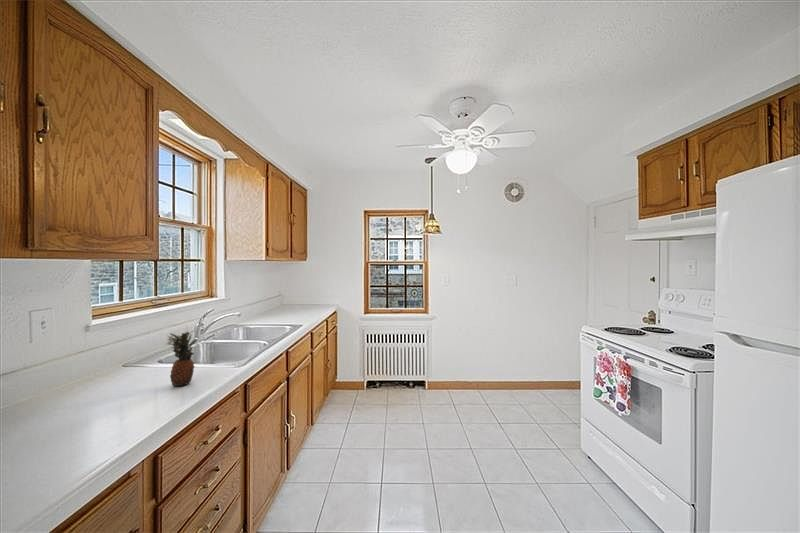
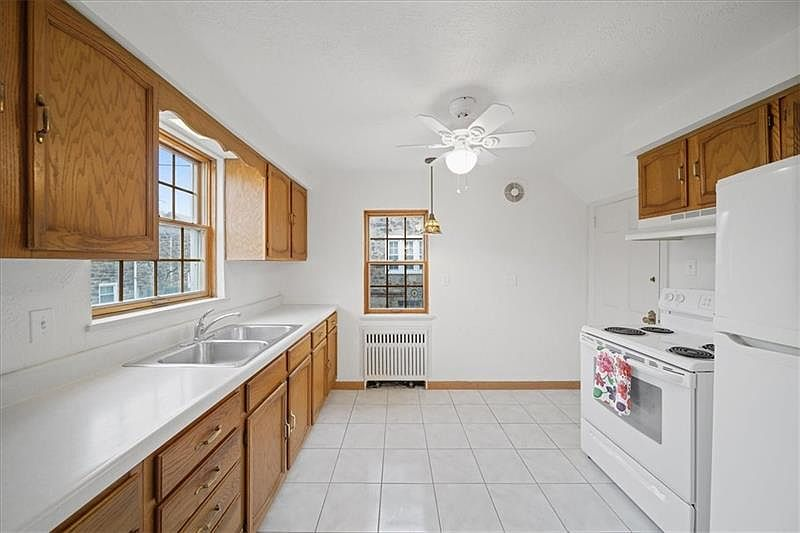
- fruit [164,330,199,387]
